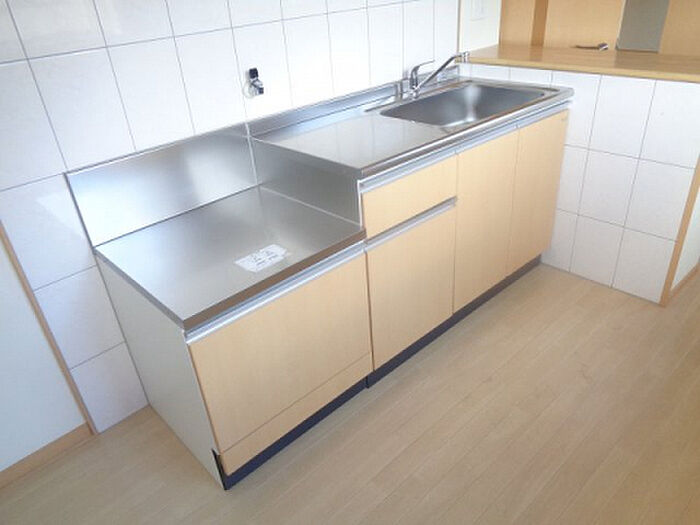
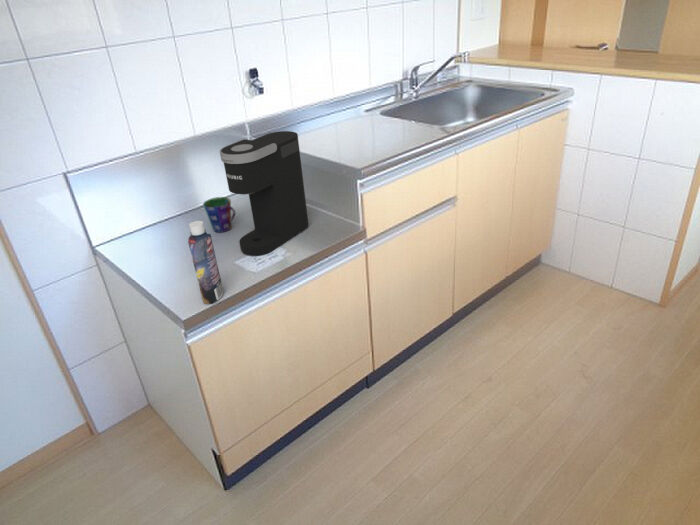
+ coffee maker [219,130,309,257]
+ bottle [187,220,224,305]
+ cup [202,196,236,233]
